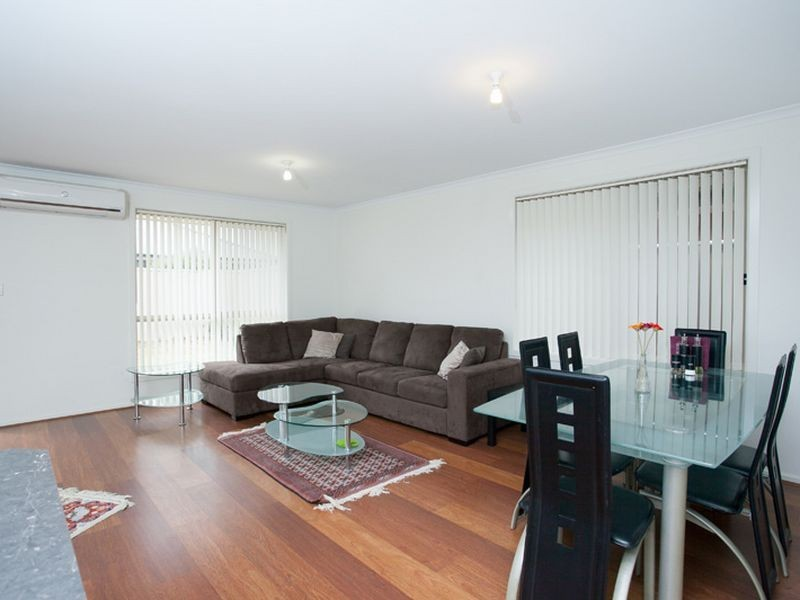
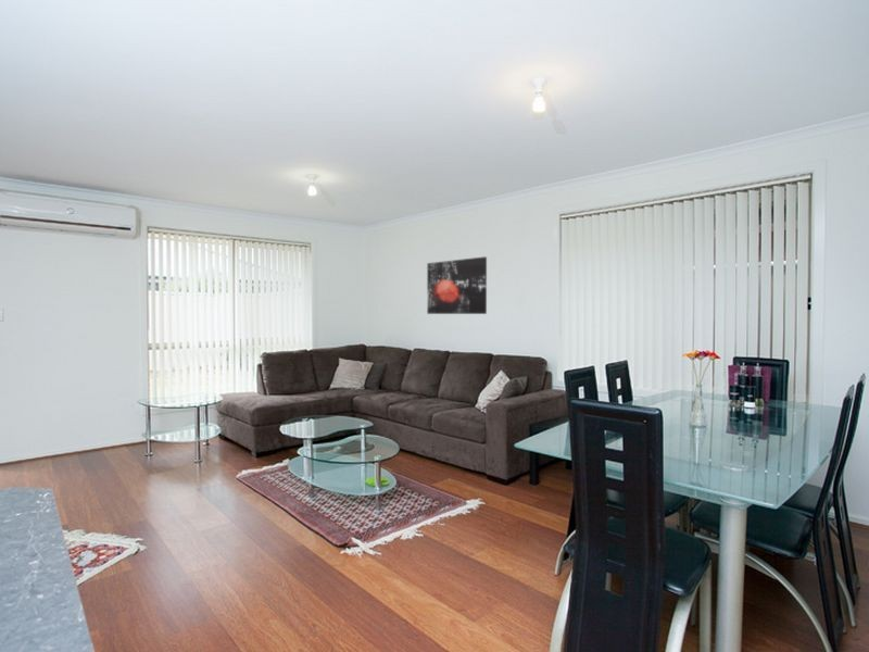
+ wall art [426,255,488,315]
